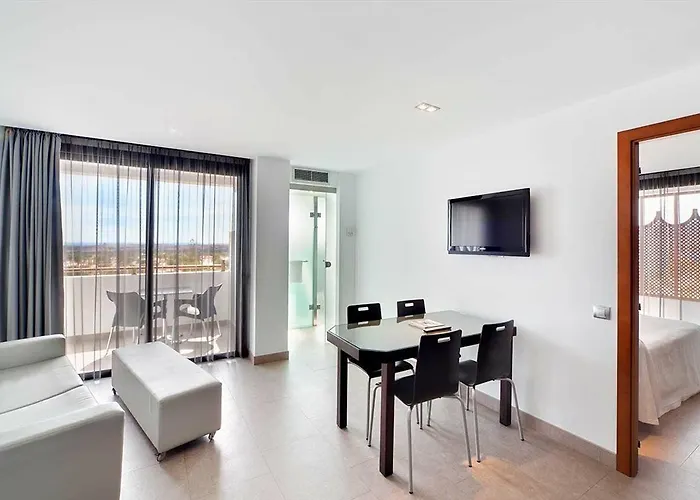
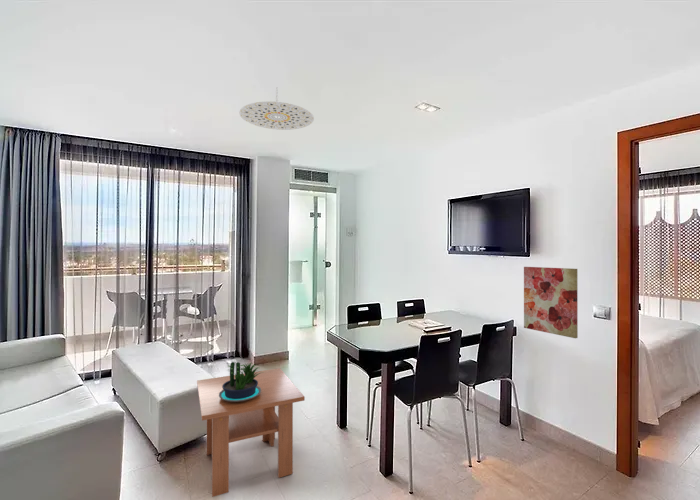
+ coffee table [196,367,306,498]
+ potted plant [219,361,263,402]
+ wall art [523,266,579,339]
+ ceiling light [239,88,315,131]
